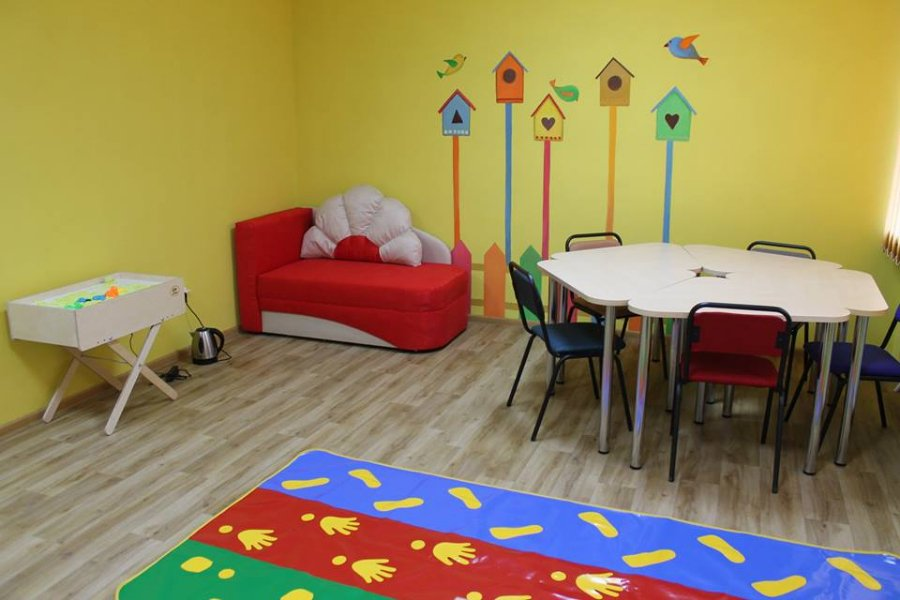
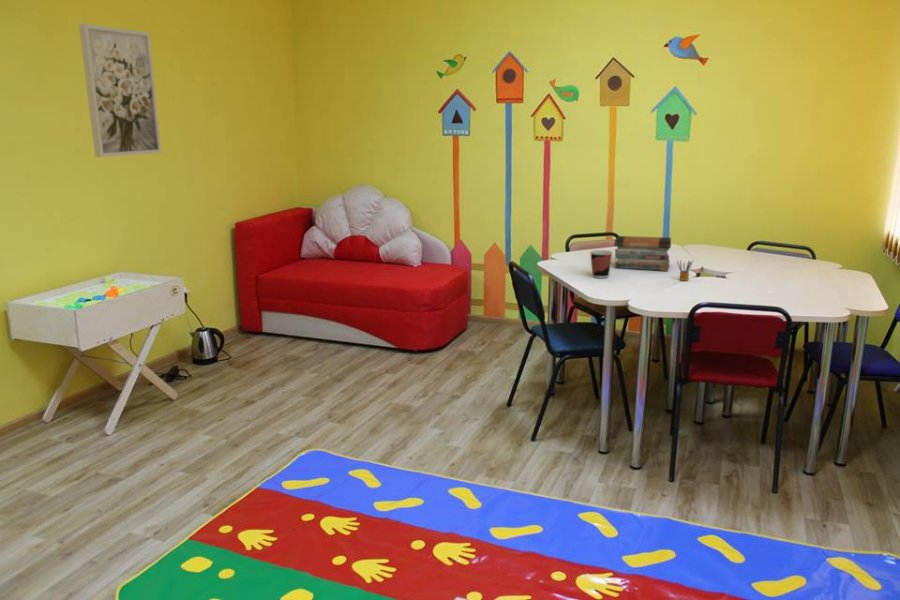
+ wall art [78,23,163,158]
+ book stack [613,235,672,272]
+ cup [589,249,614,279]
+ pencil box [676,259,694,282]
